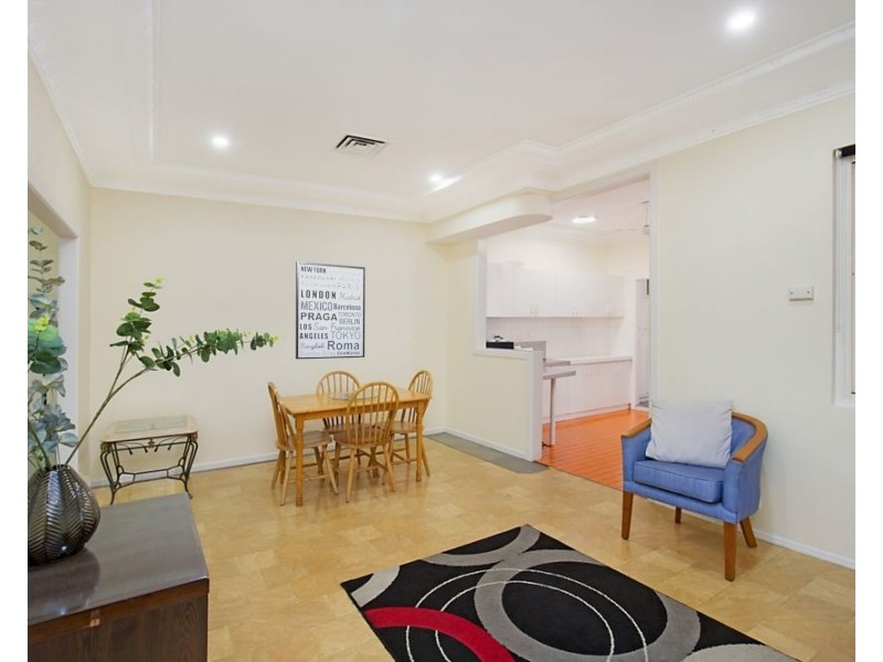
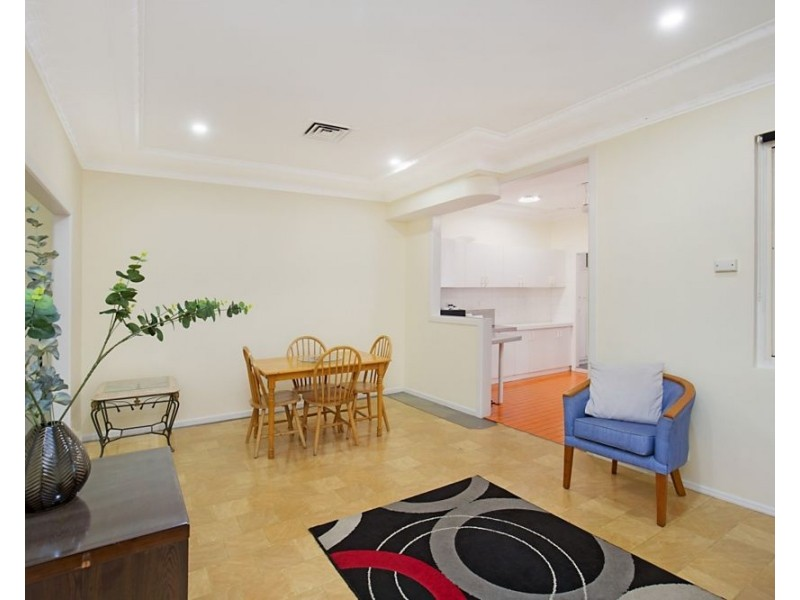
- wall art [295,260,366,360]
